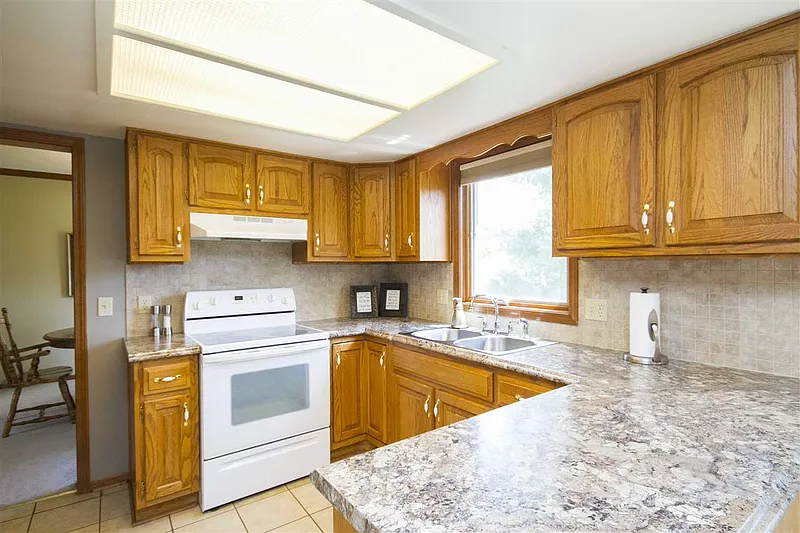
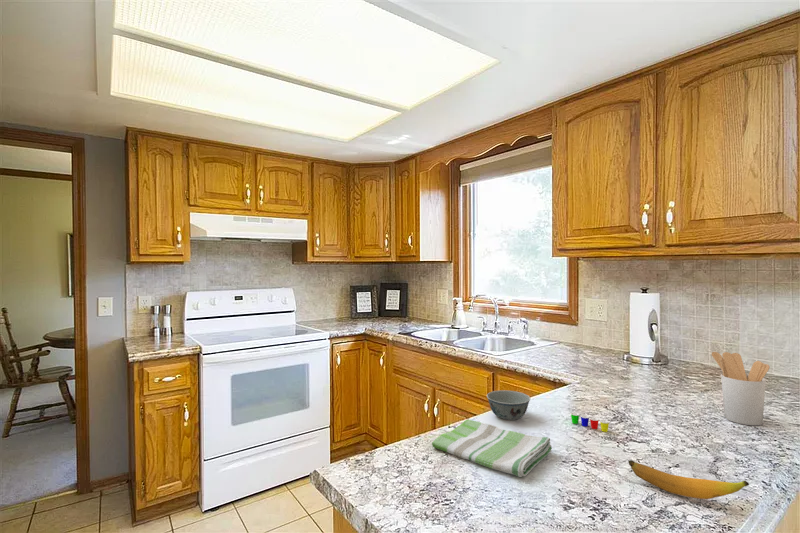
+ utensil holder [711,351,771,426]
+ banana [627,459,750,500]
+ bowl [486,389,531,421]
+ cup [570,411,610,433]
+ dish towel [431,419,553,478]
